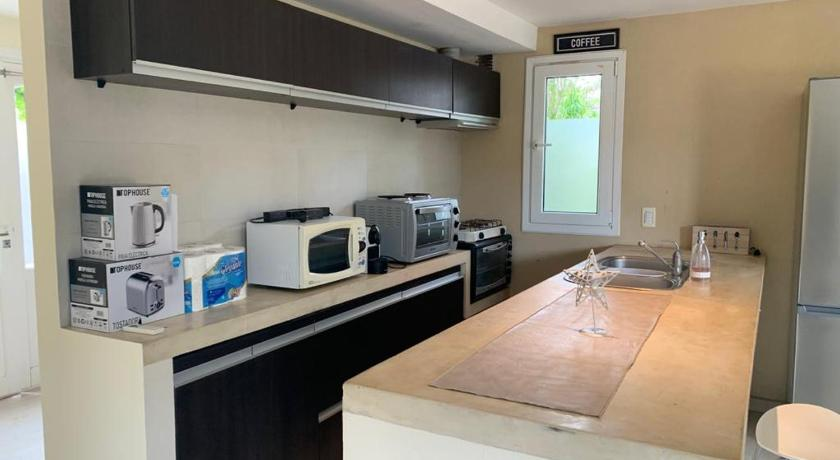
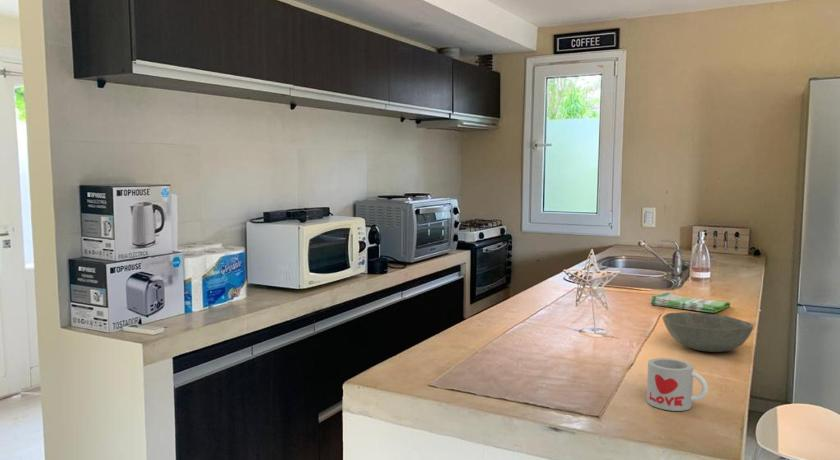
+ mug [646,357,709,412]
+ bowl [661,311,754,353]
+ dish towel [649,291,731,314]
